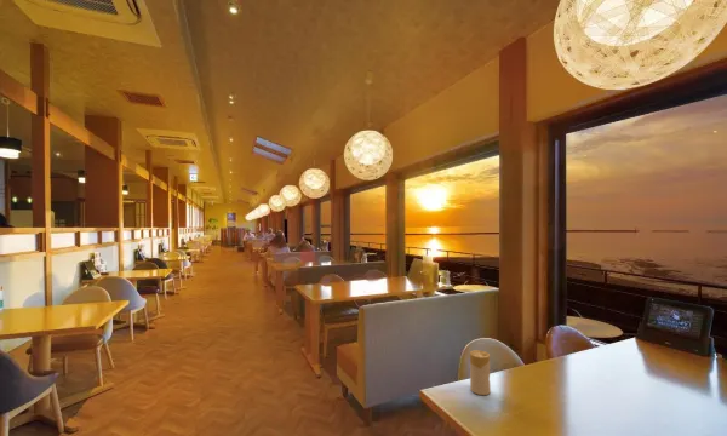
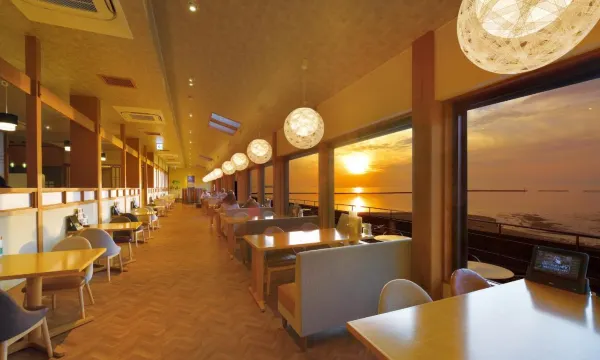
- candle [469,349,492,396]
